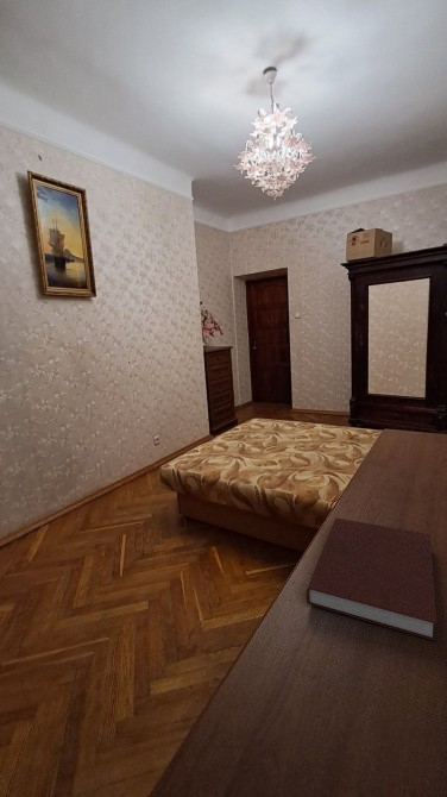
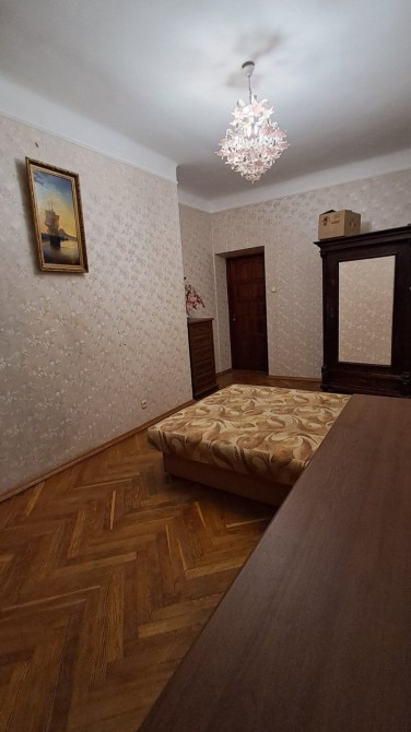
- notebook [306,516,439,642]
